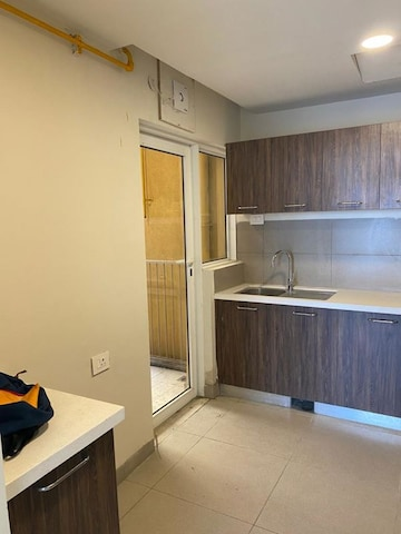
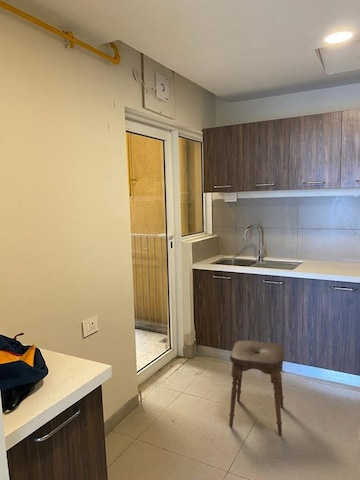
+ stool [228,339,285,436]
